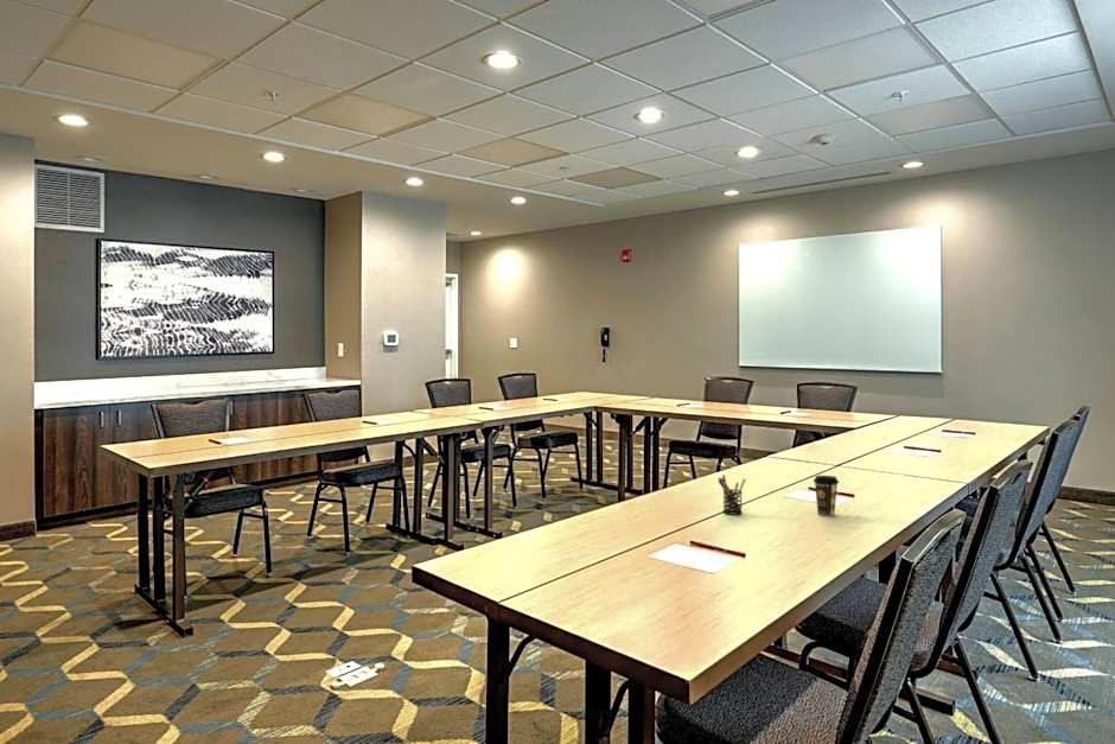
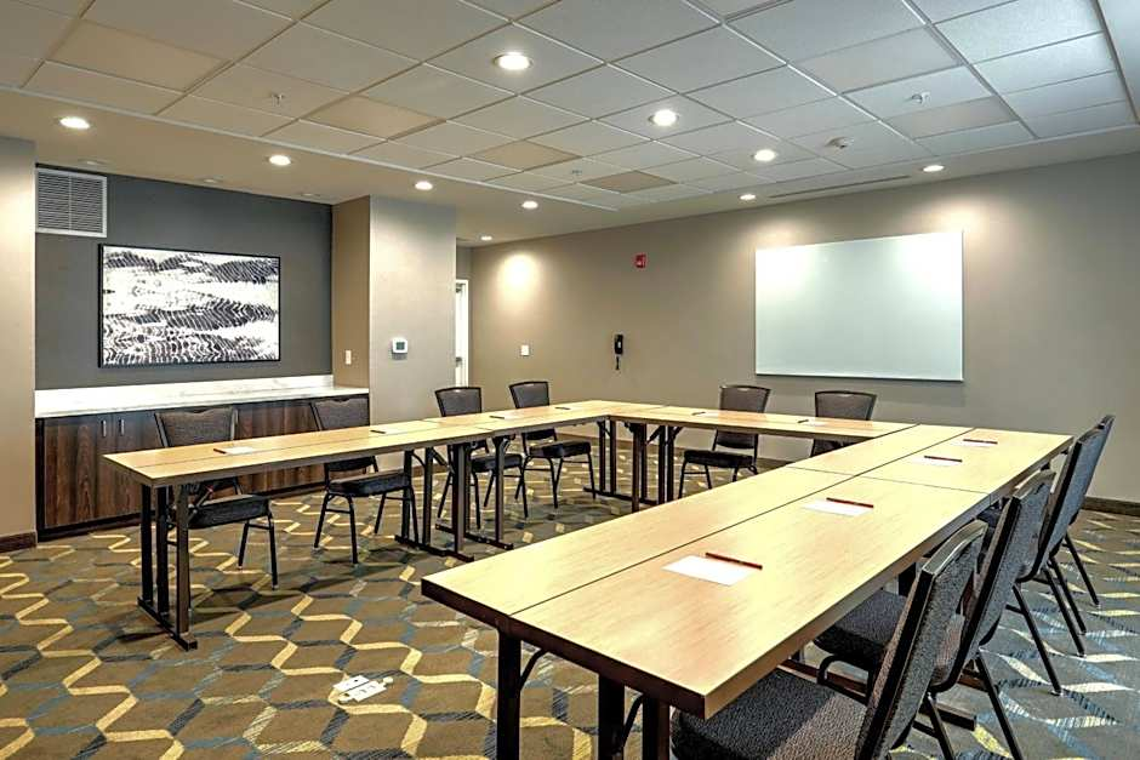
- coffee cup [813,475,840,516]
- pen holder [716,473,747,516]
